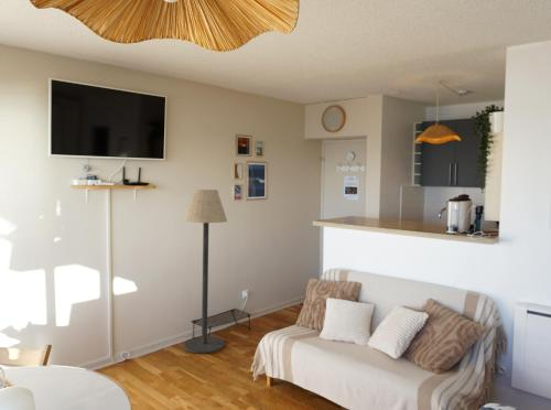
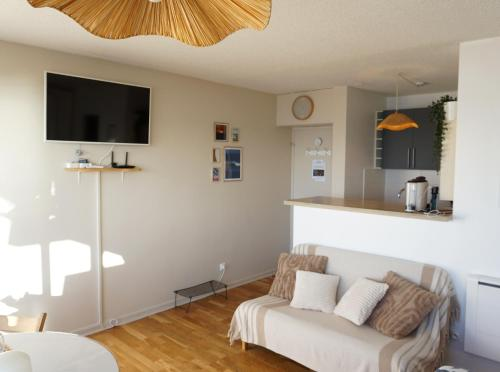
- floor lamp [183,188,228,355]
